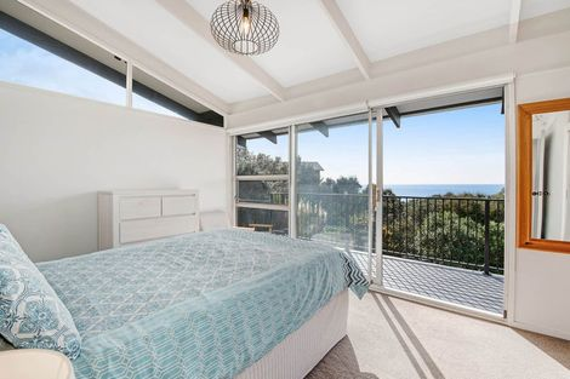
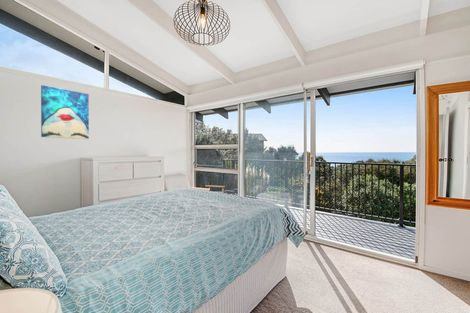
+ wall art [40,84,90,140]
